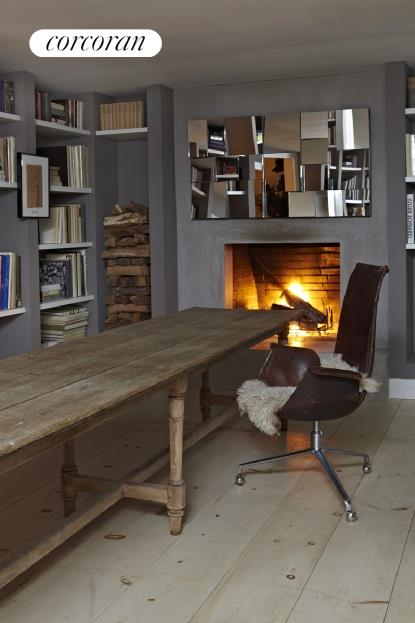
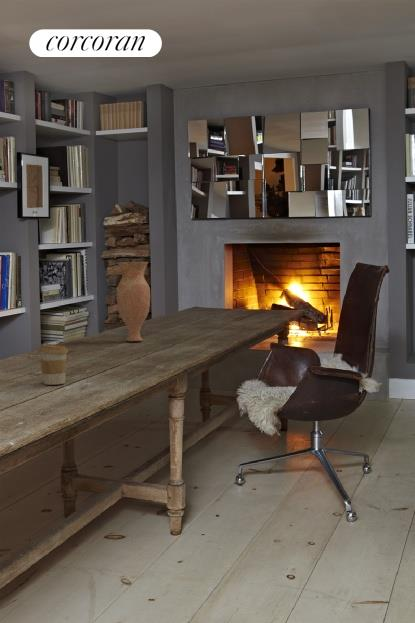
+ coffee cup [38,343,69,386]
+ vase [116,261,151,342]
